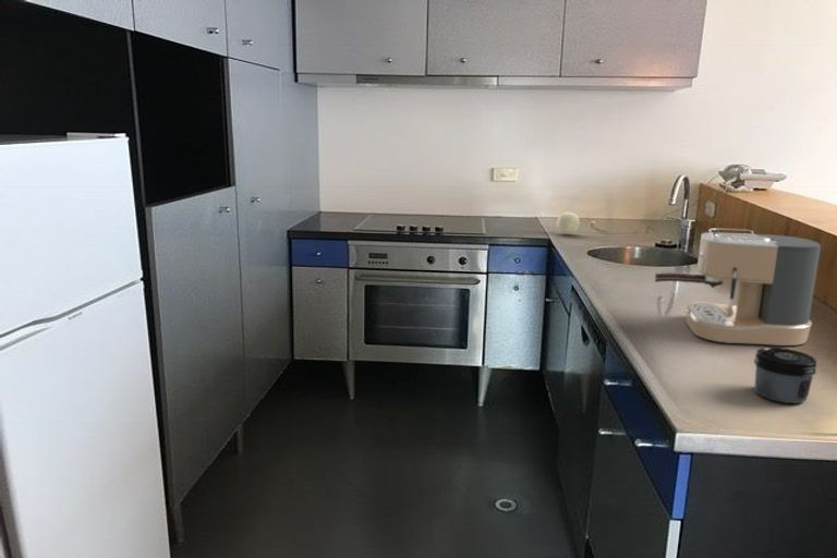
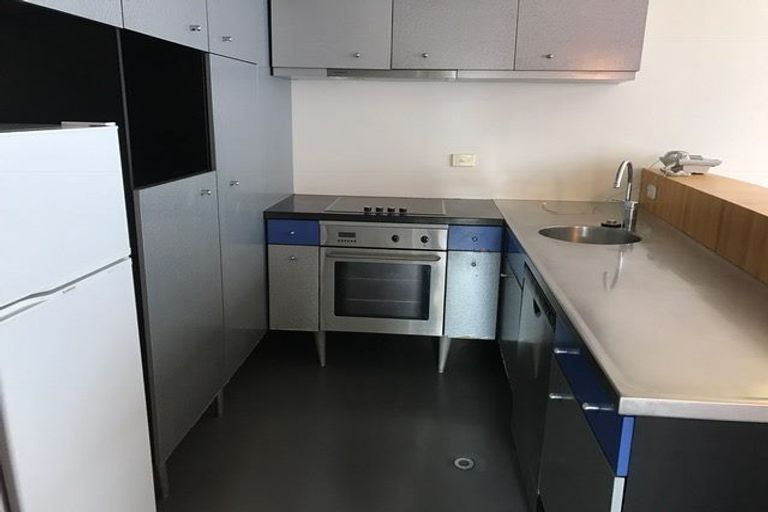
- jar [753,347,817,404]
- coffee maker [654,228,822,347]
- fruit [556,211,581,235]
